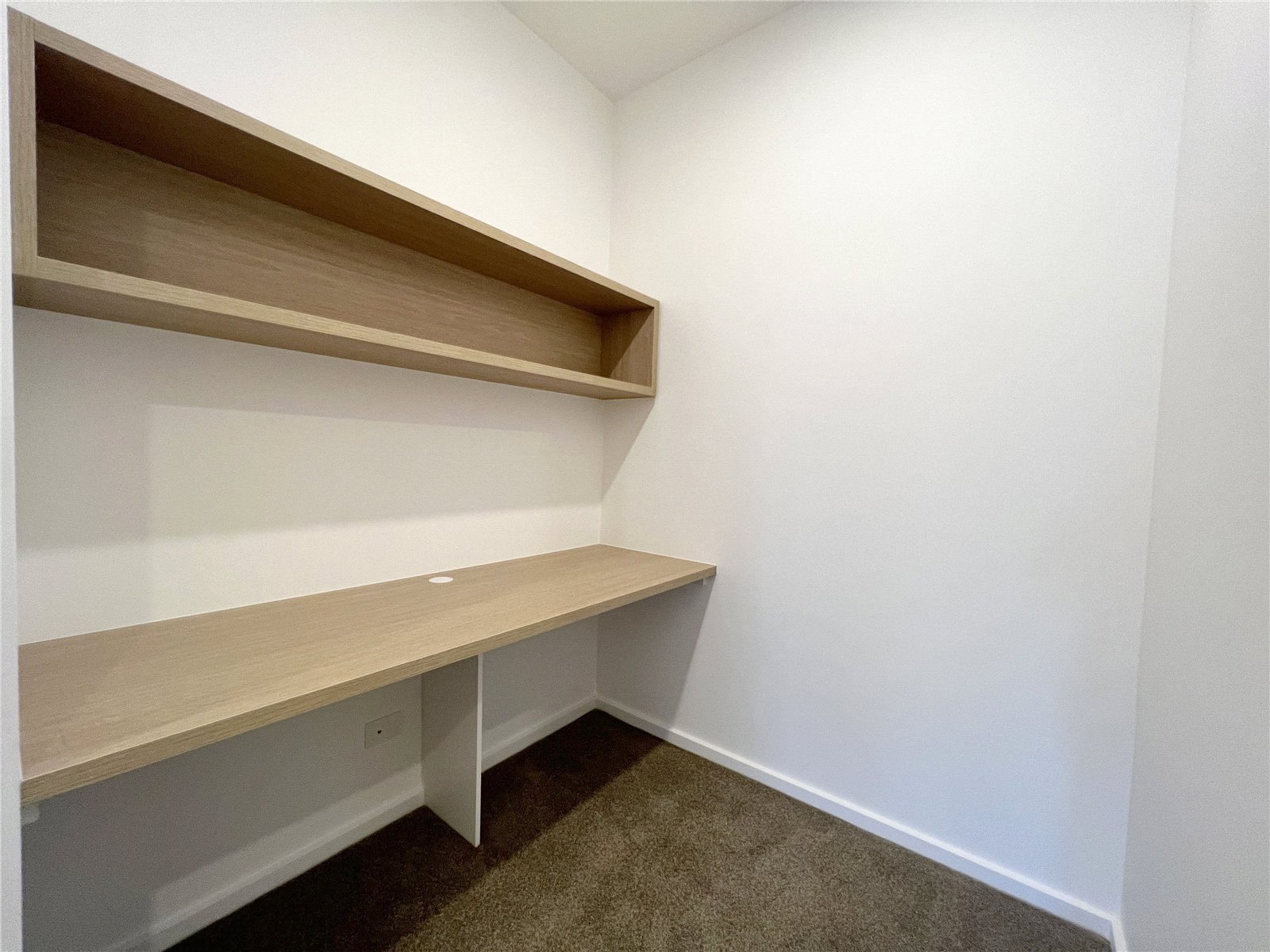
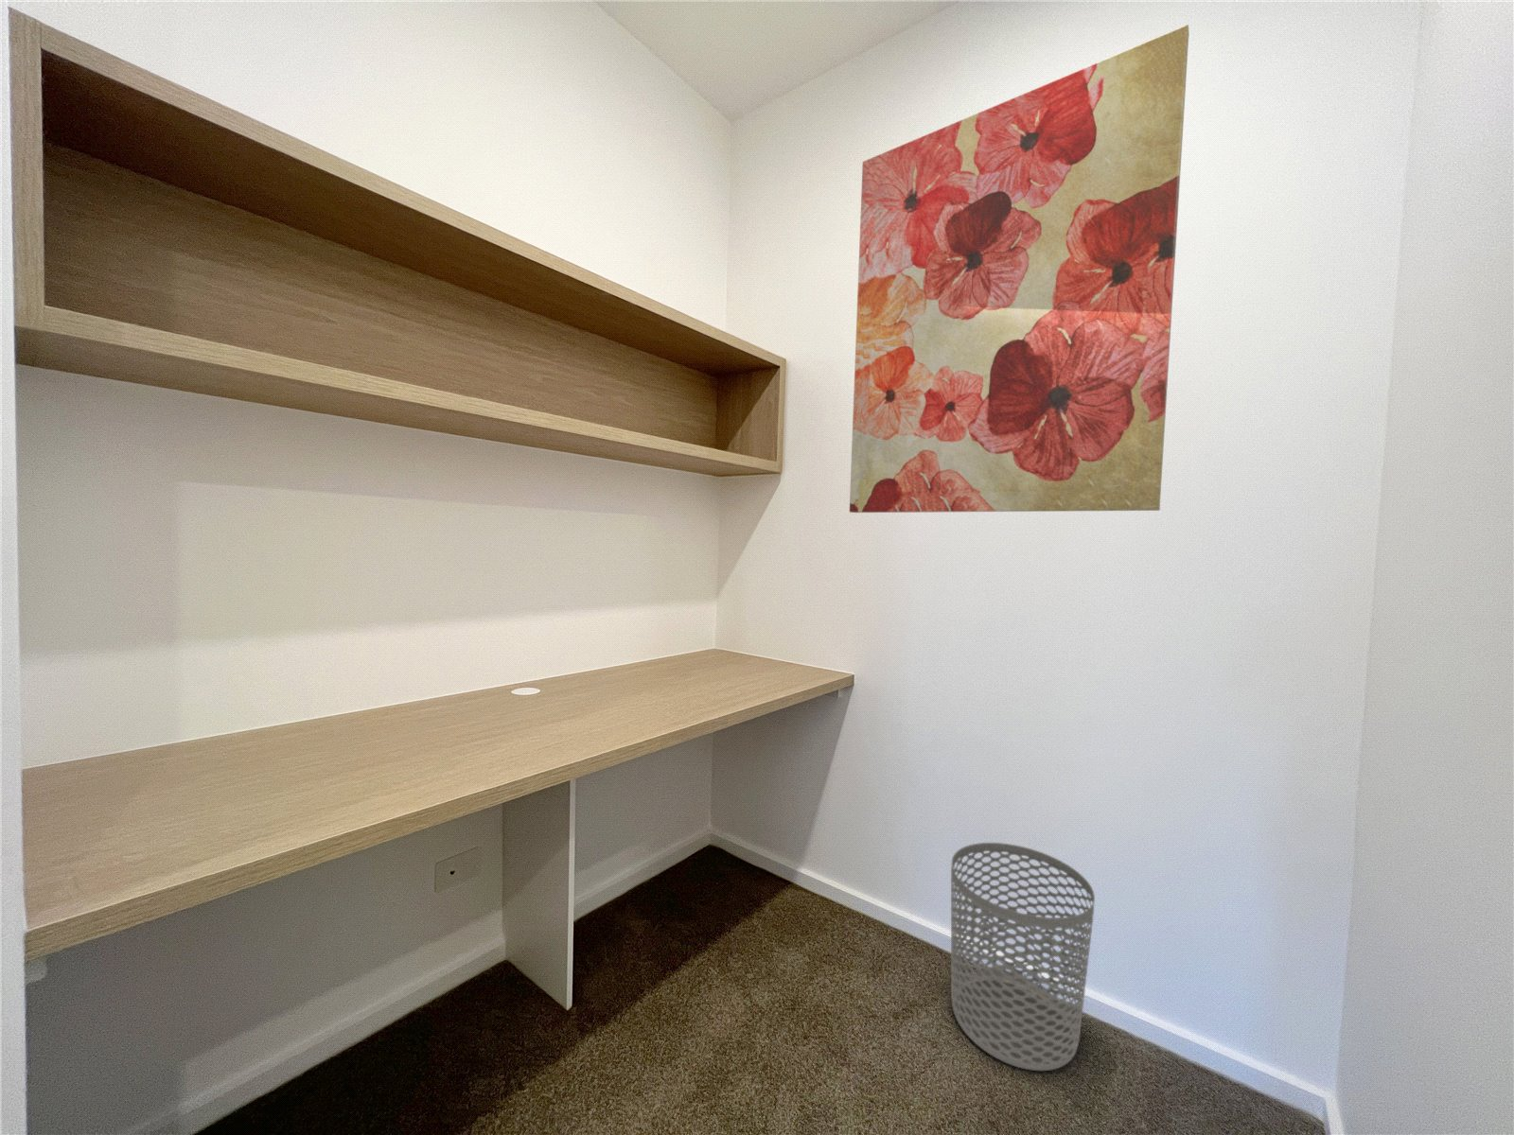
+ waste bin [950,842,1096,1072]
+ wall art [849,24,1191,514]
